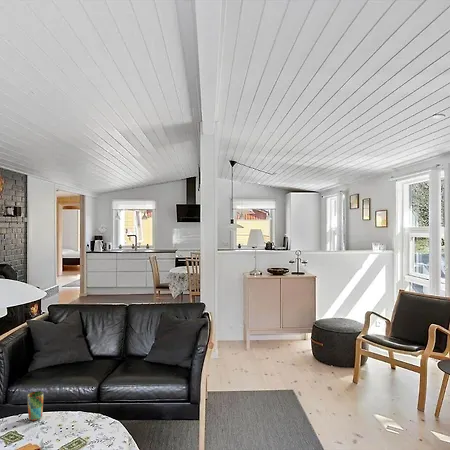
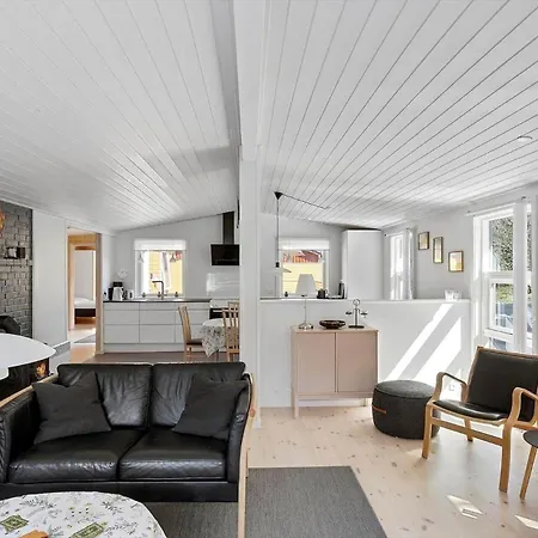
- cup [26,390,45,422]
